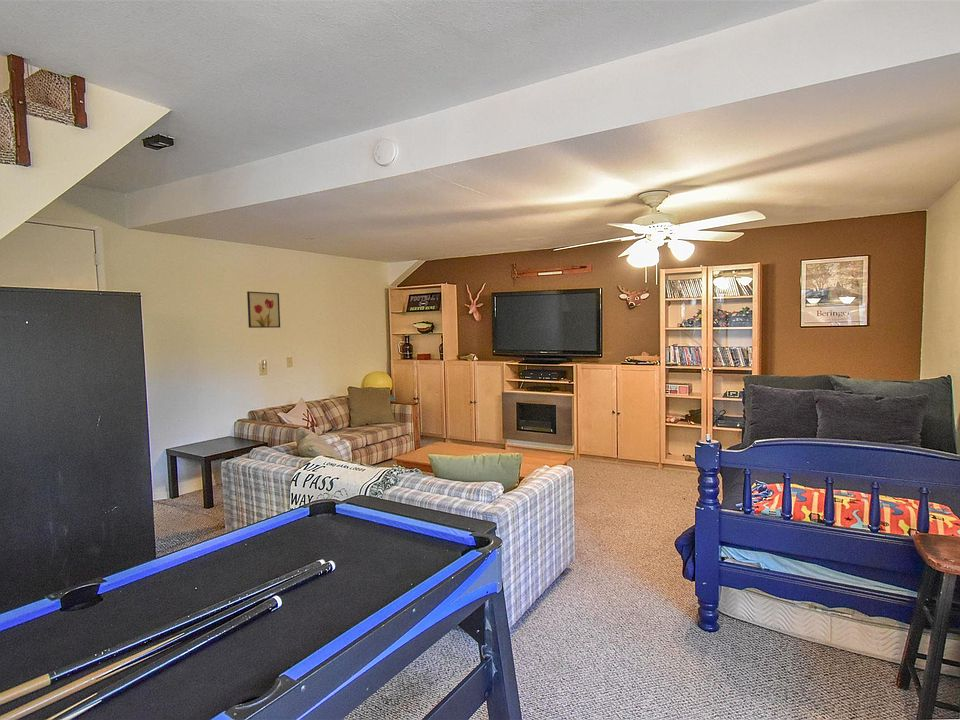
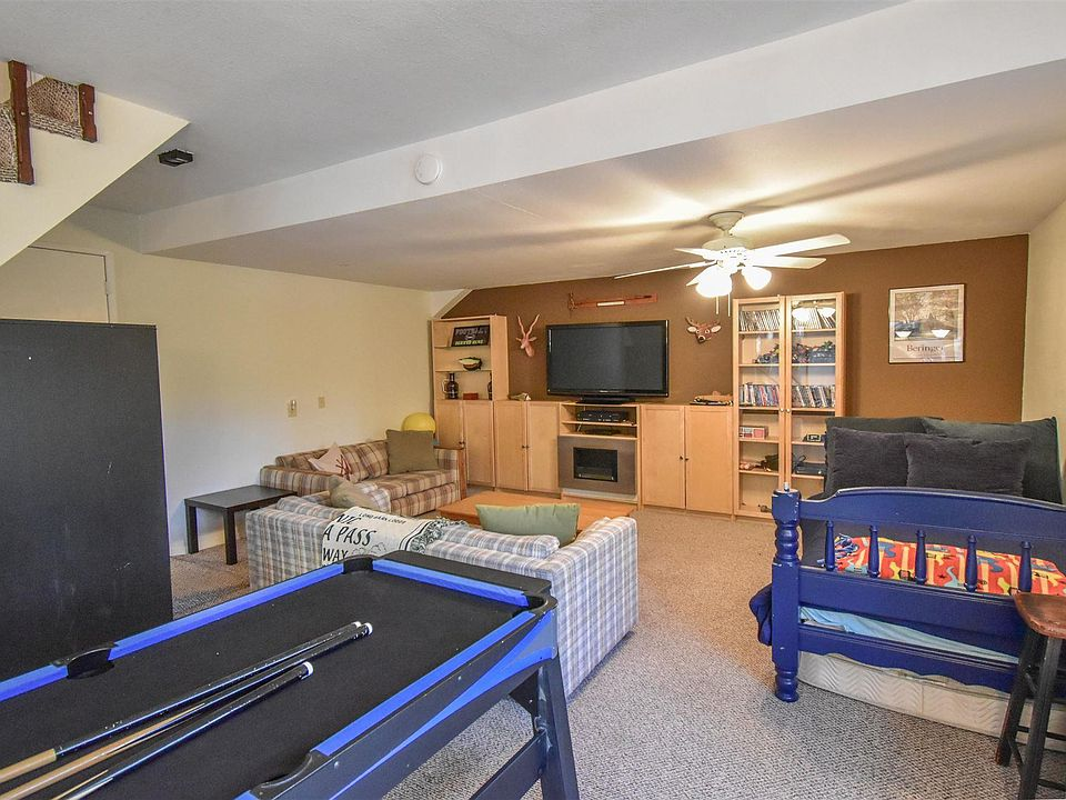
- wall art [246,290,281,329]
